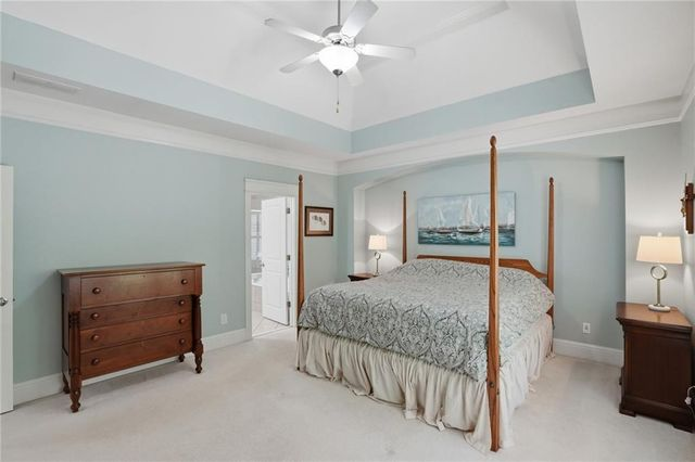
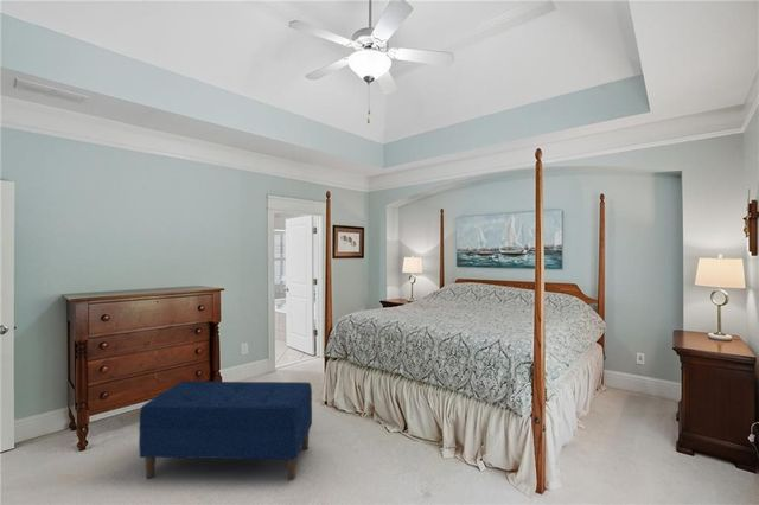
+ bench [138,381,313,481]
